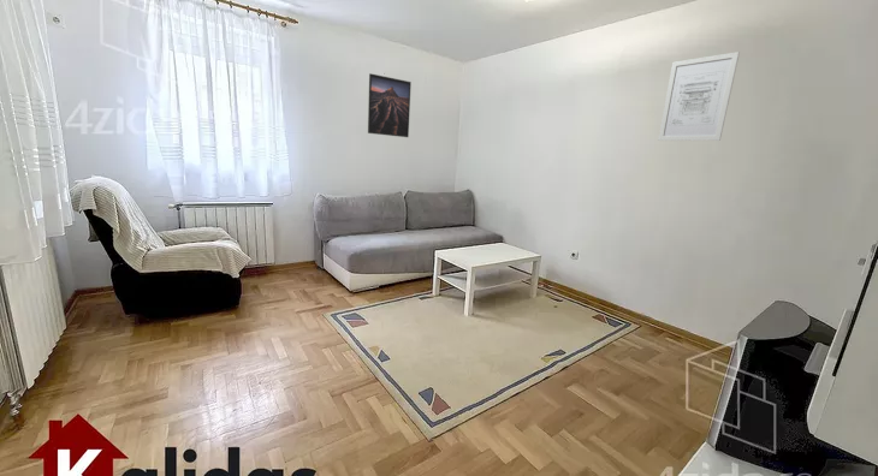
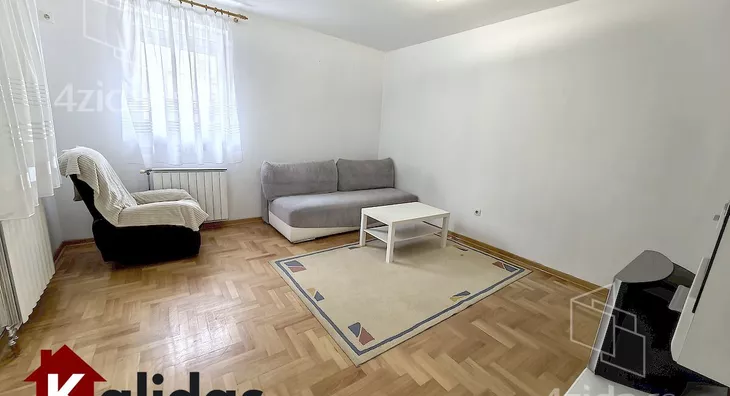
- wall art [657,50,741,142]
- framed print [367,72,413,138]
